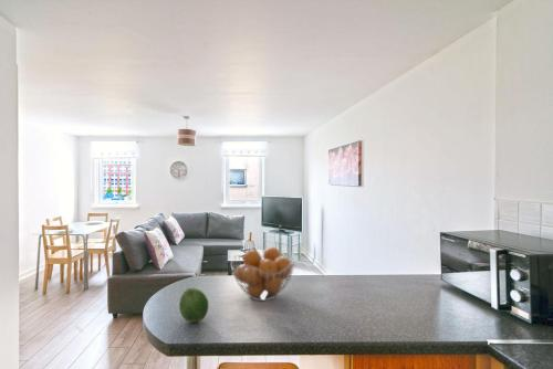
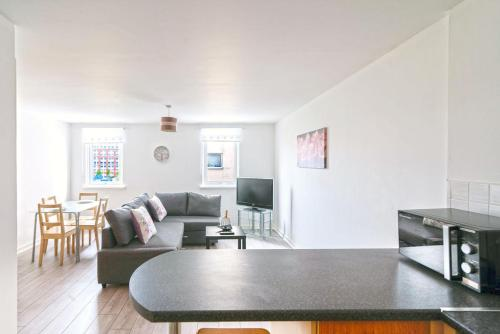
- fruit [178,287,209,324]
- fruit basket [230,245,296,302]
